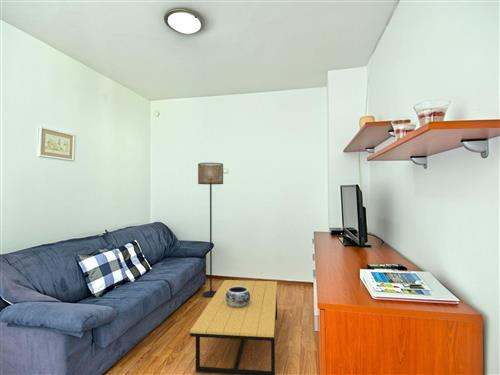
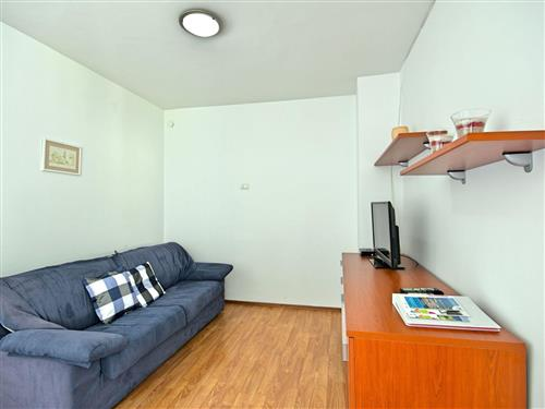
- floor lamp [197,162,224,298]
- decorative bowl [226,286,250,308]
- coffee table [189,279,278,375]
